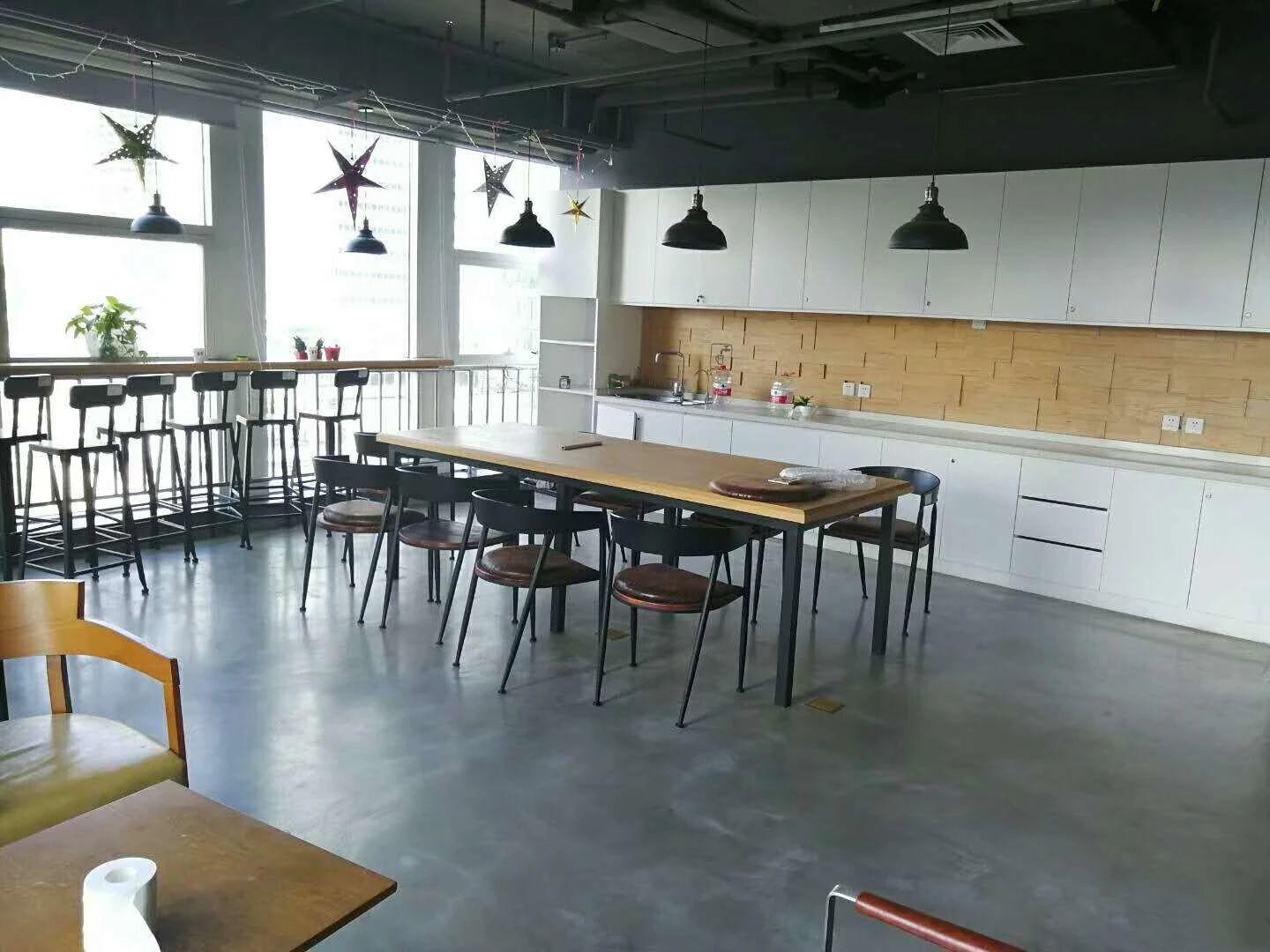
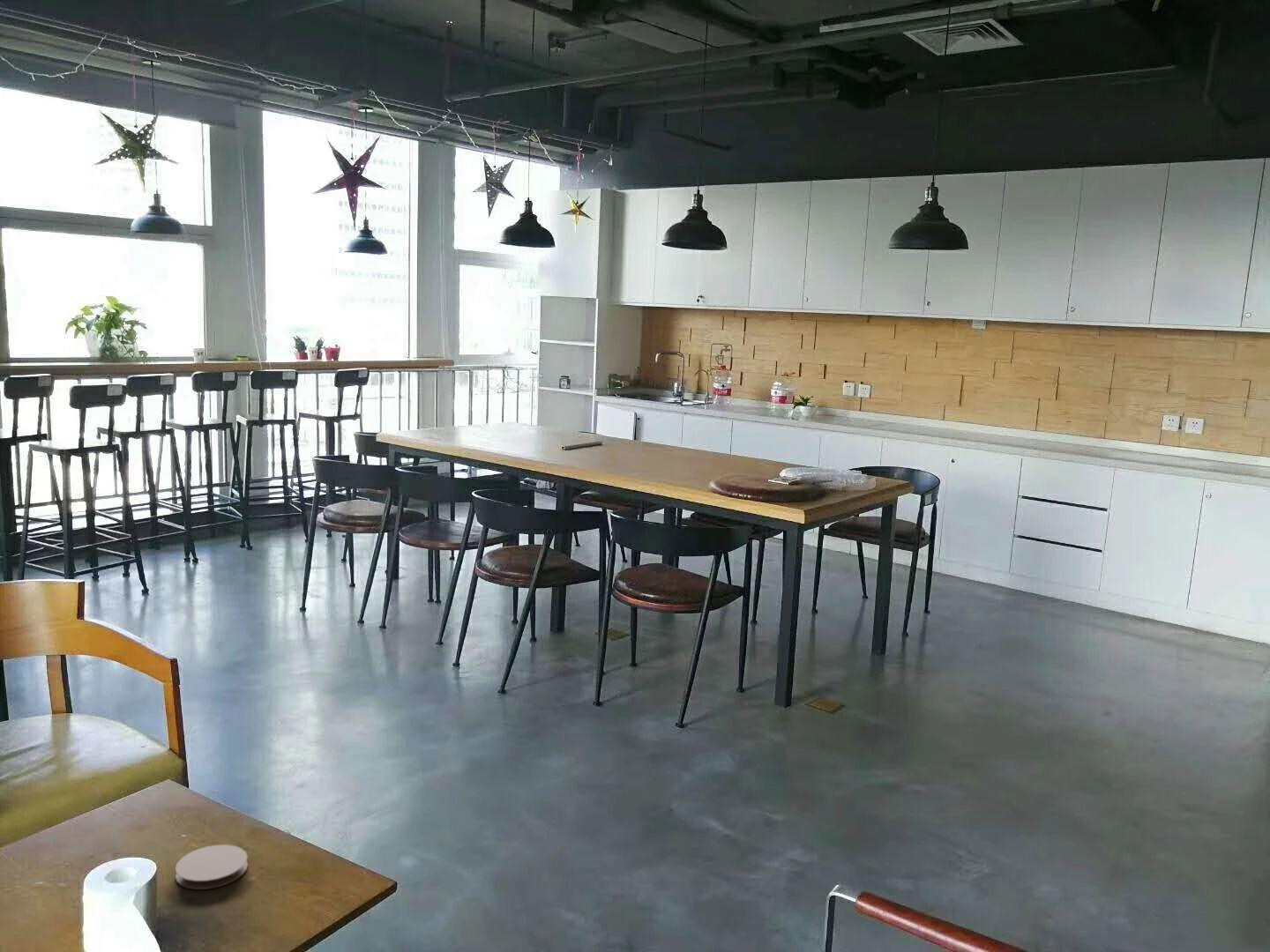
+ coaster [175,844,249,890]
